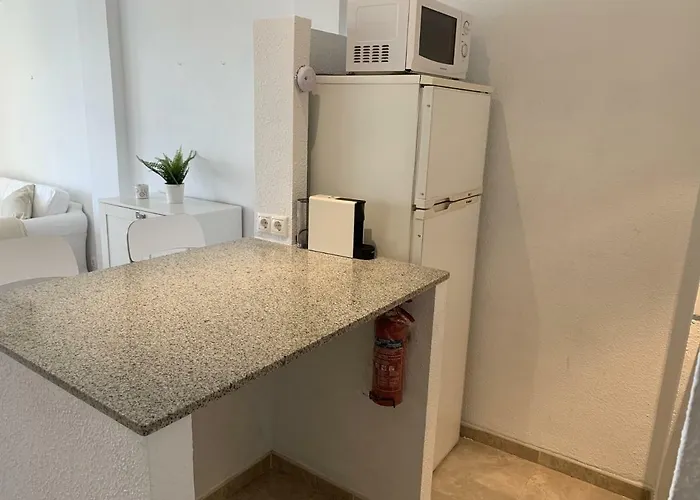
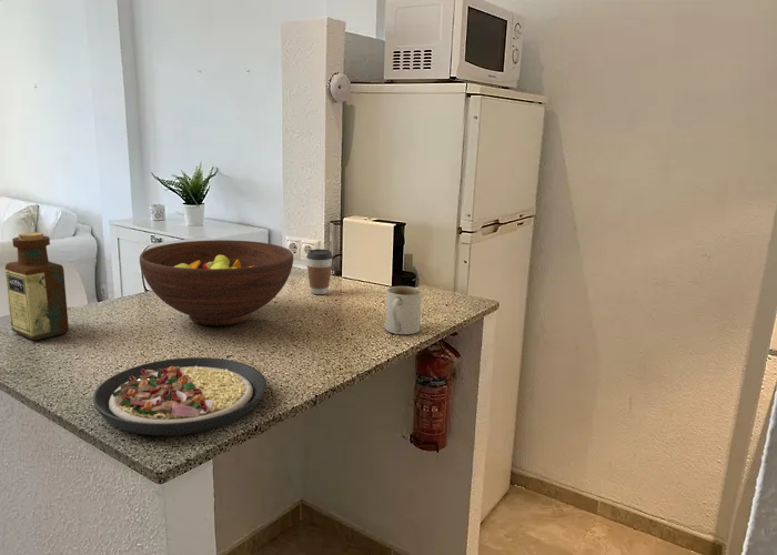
+ fruit bowl [139,239,294,326]
+ bottle [4,231,70,341]
+ coffee cup [305,248,333,295]
+ mug [384,285,423,335]
+ plate [92,356,268,436]
